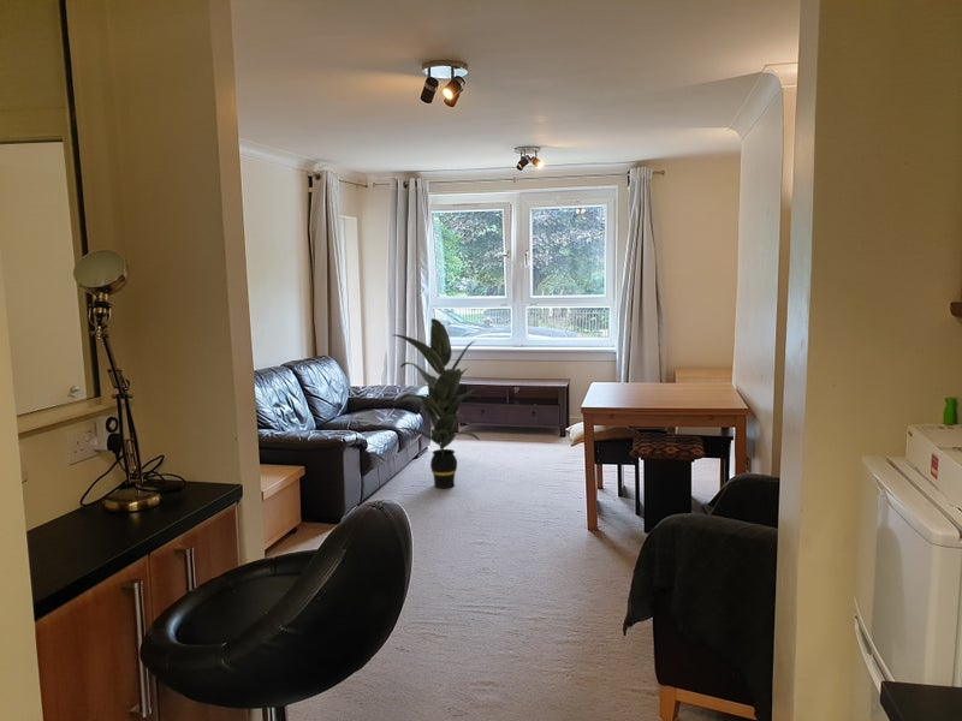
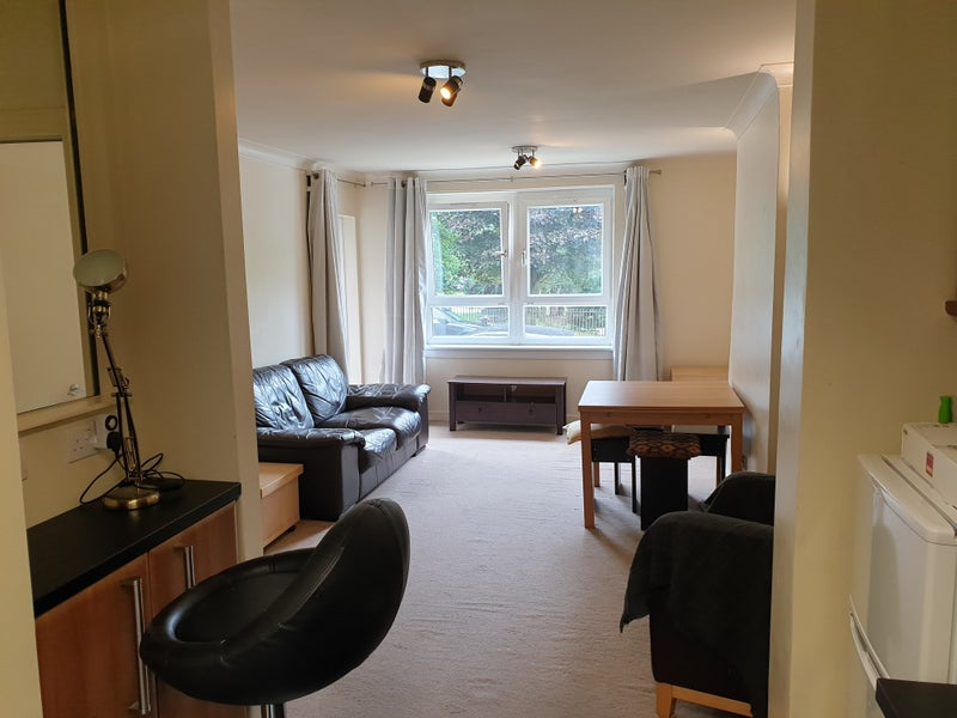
- indoor plant [391,317,485,489]
